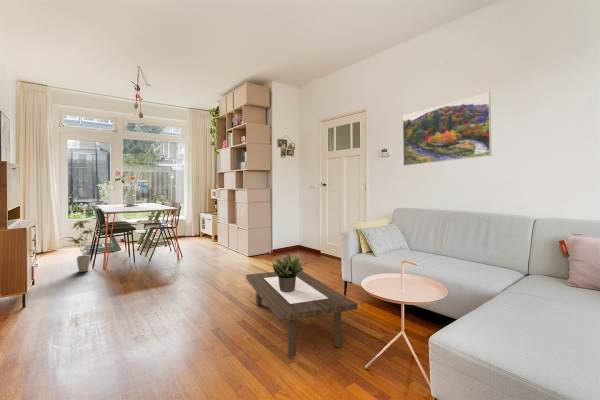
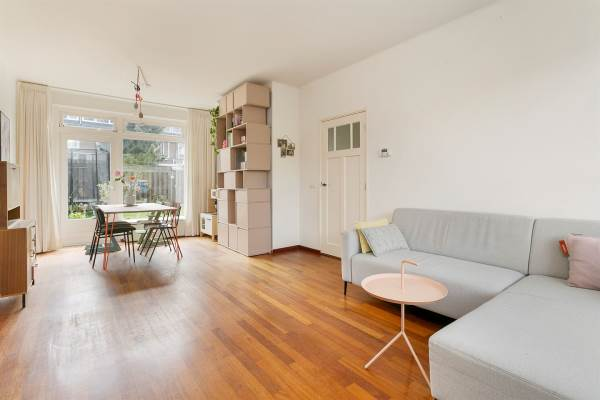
- house plant [60,220,96,273]
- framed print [402,91,492,167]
- potted plant [271,252,309,292]
- coffee table [245,271,359,358]
